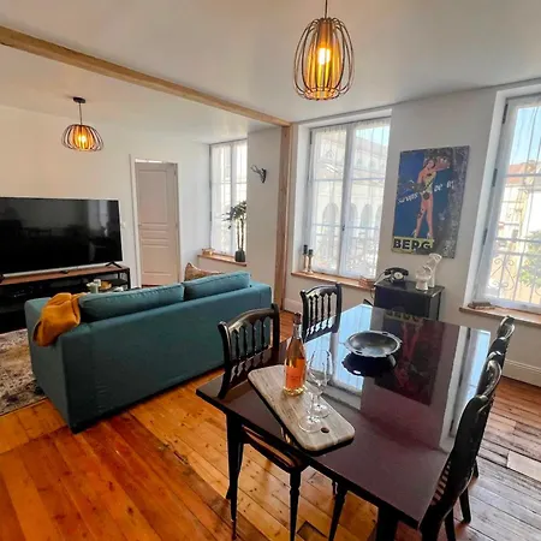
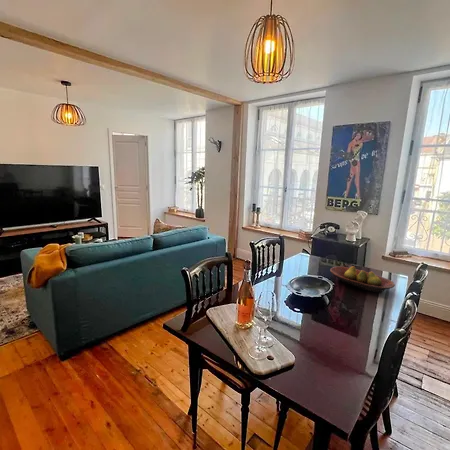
+ fruit bowl [329,265,396,293]
